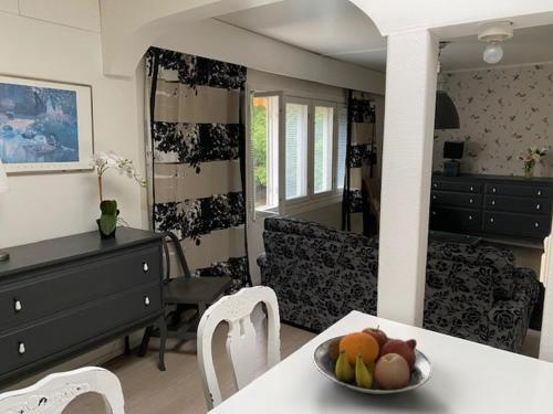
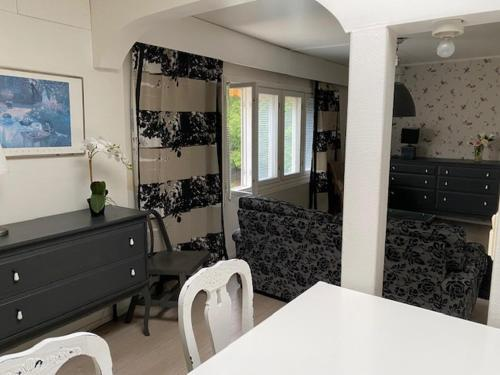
- fruit bowl [311,325,434,395]
